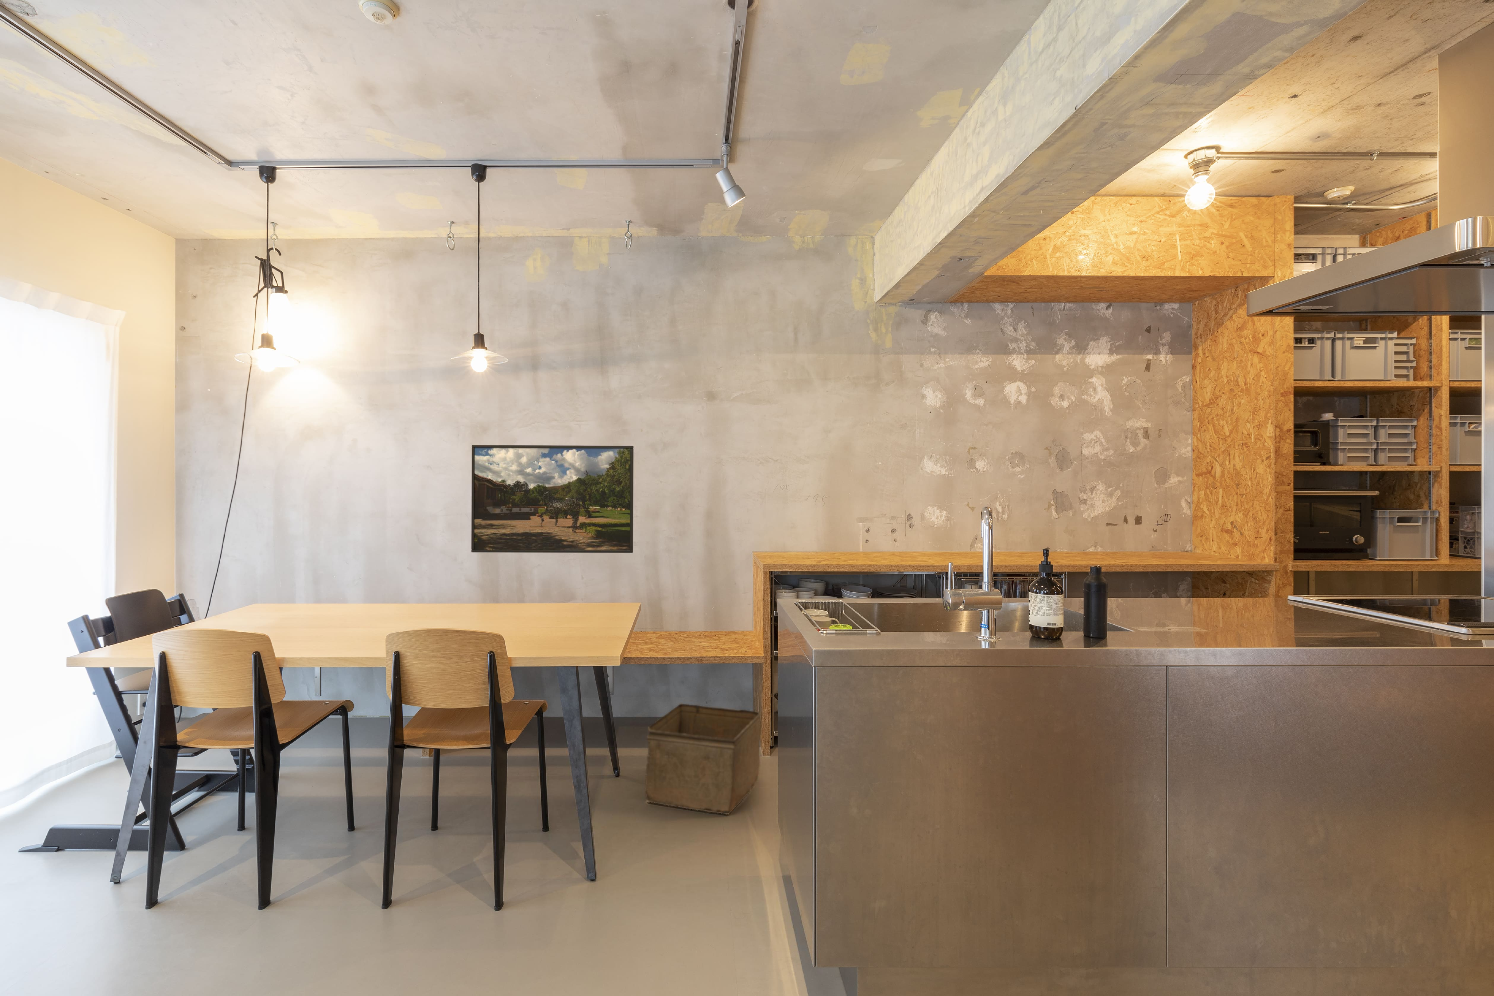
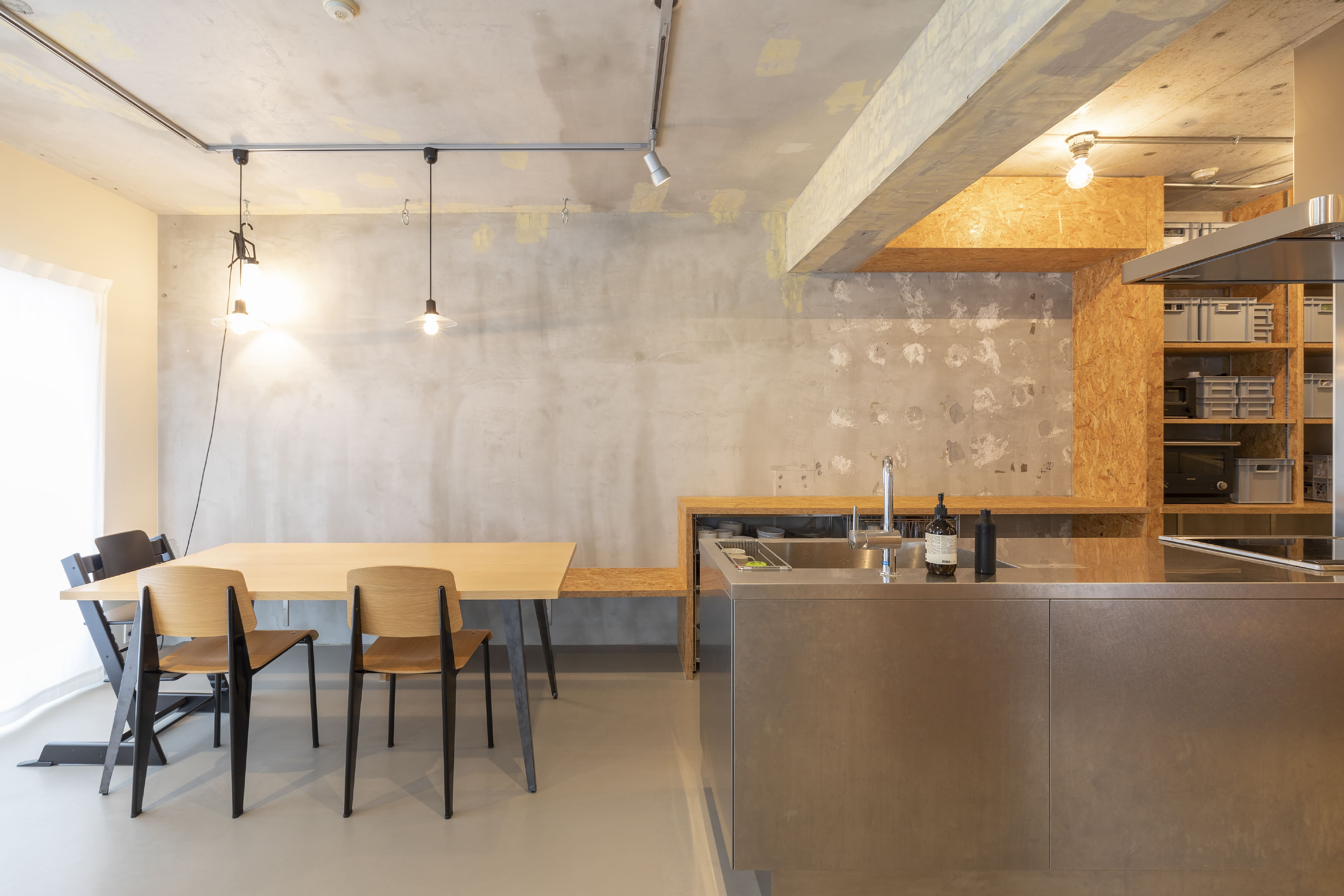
- storage bin [645,704,760,815]
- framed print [471,445,634,554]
